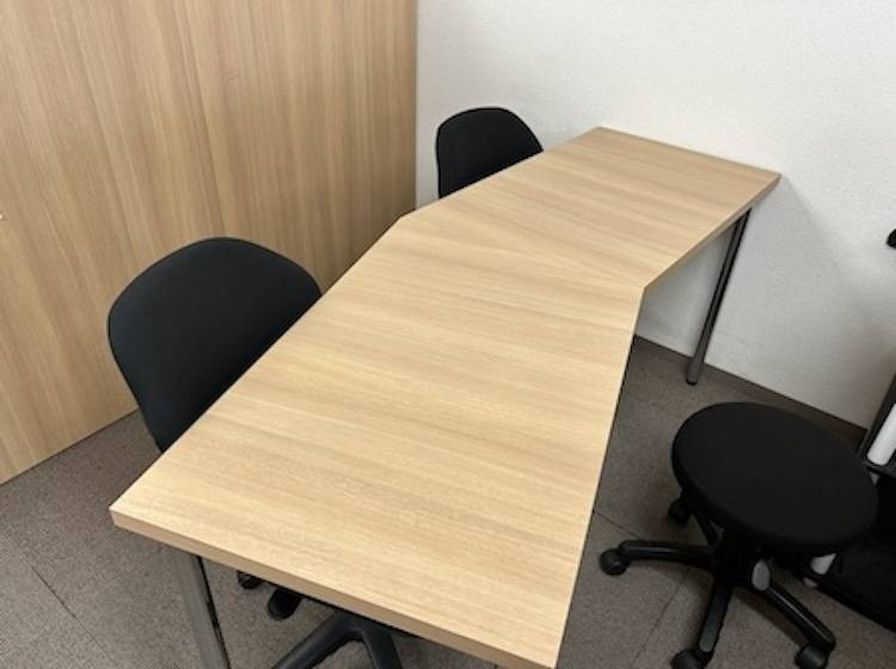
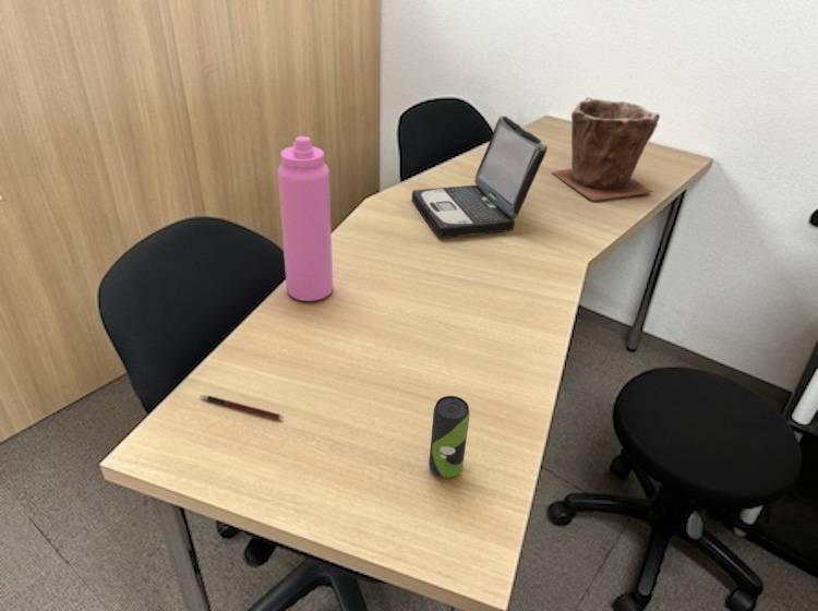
+ pen [199,394,284,420]
+ water bottle [276,135,334,302]
+ plant pot [550,96,661,202]
+ laptop [411,115,549,239]
+ beverage can [428,395,471,479]
